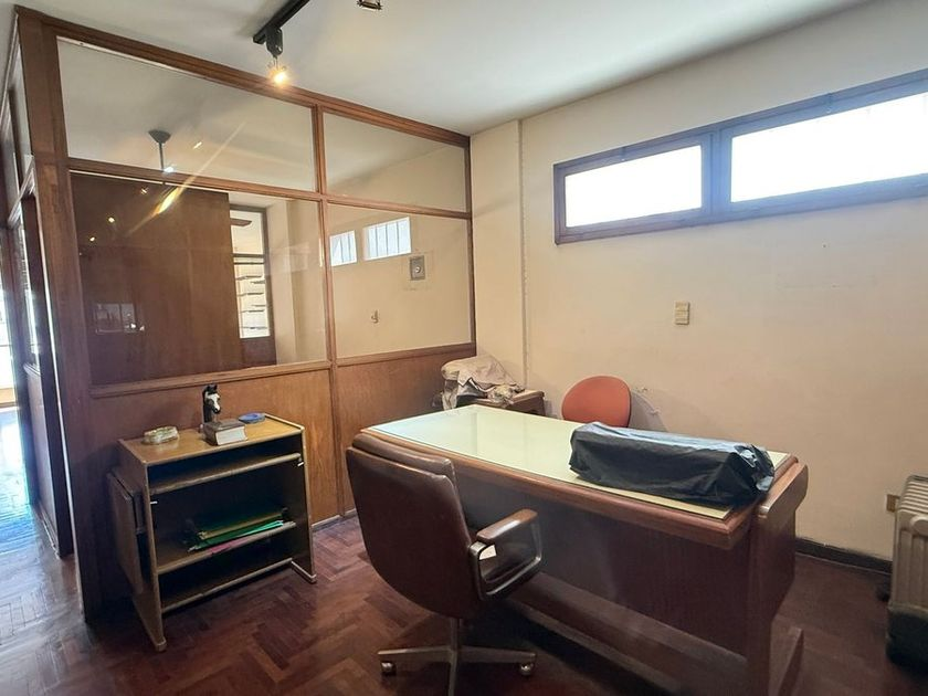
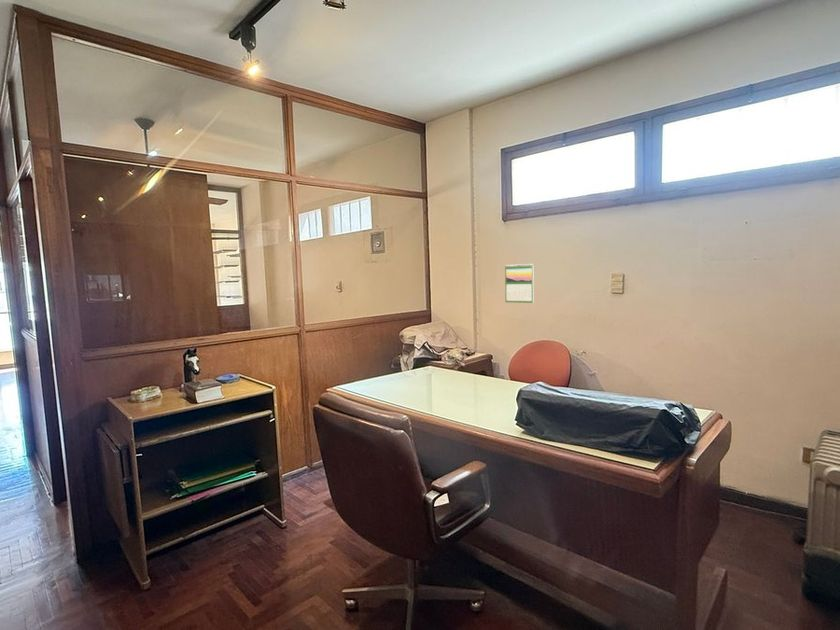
+ calendar [504,263,535,304]
